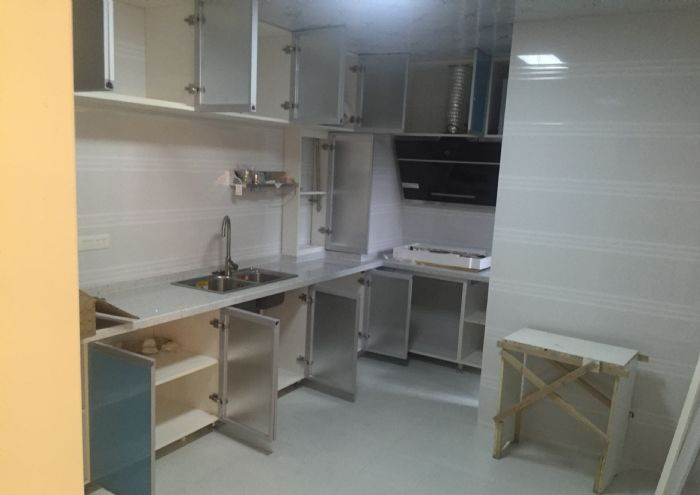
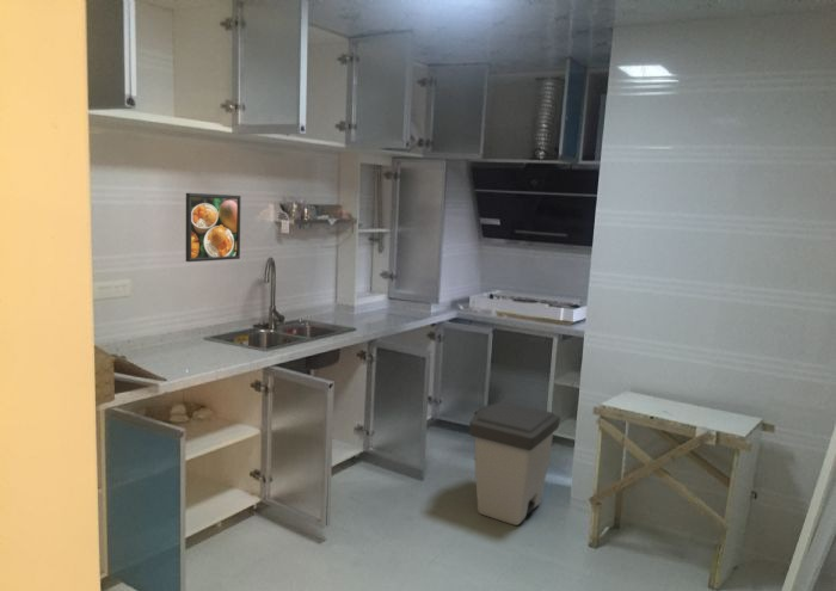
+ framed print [185,192,241,263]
+ trash can [468,401,561,527]
